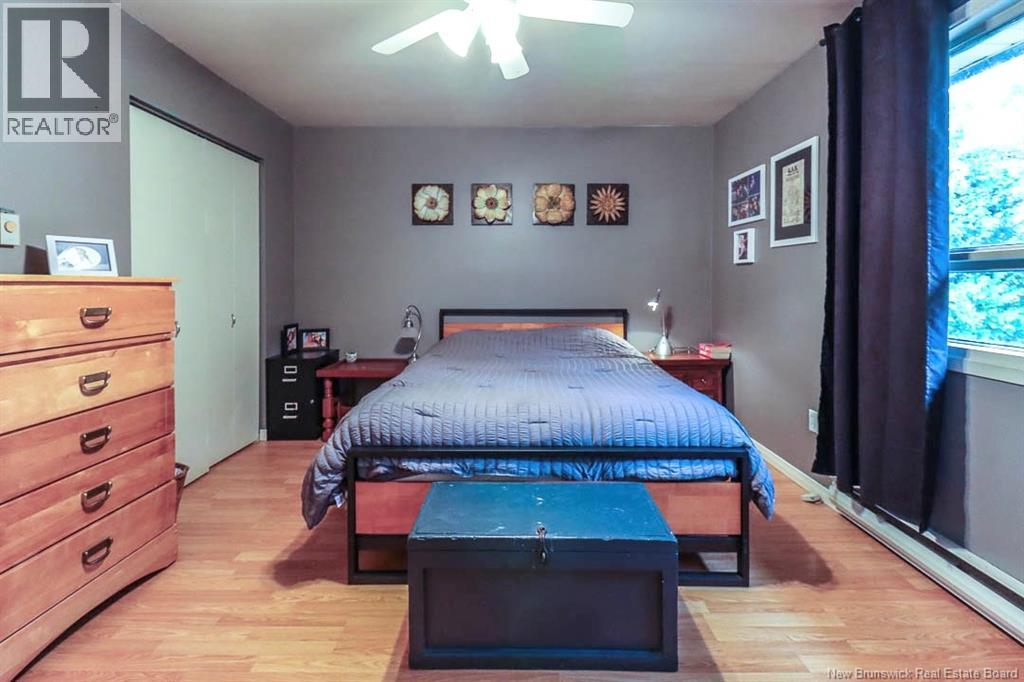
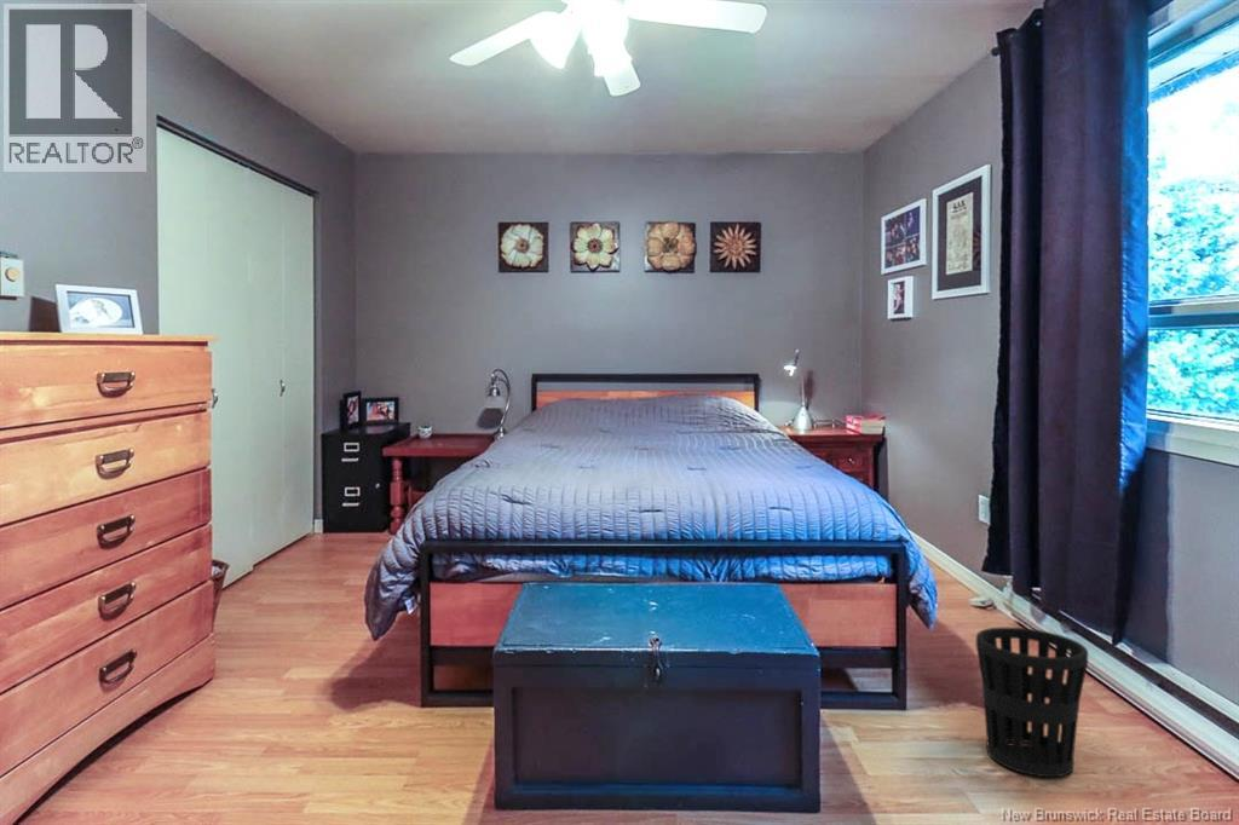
+ wastebasket [975,627,1089,778]
